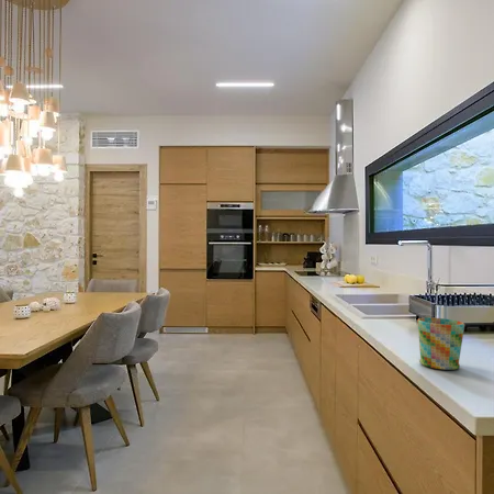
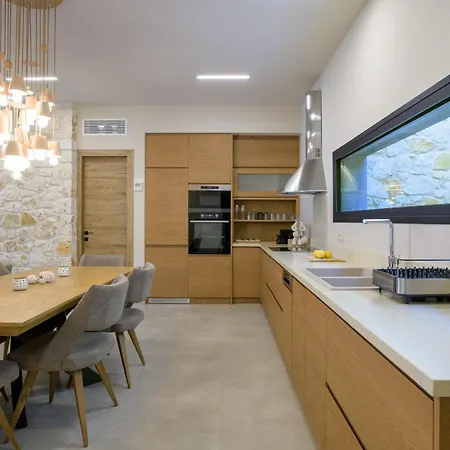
- mug [416,316,465,371]
